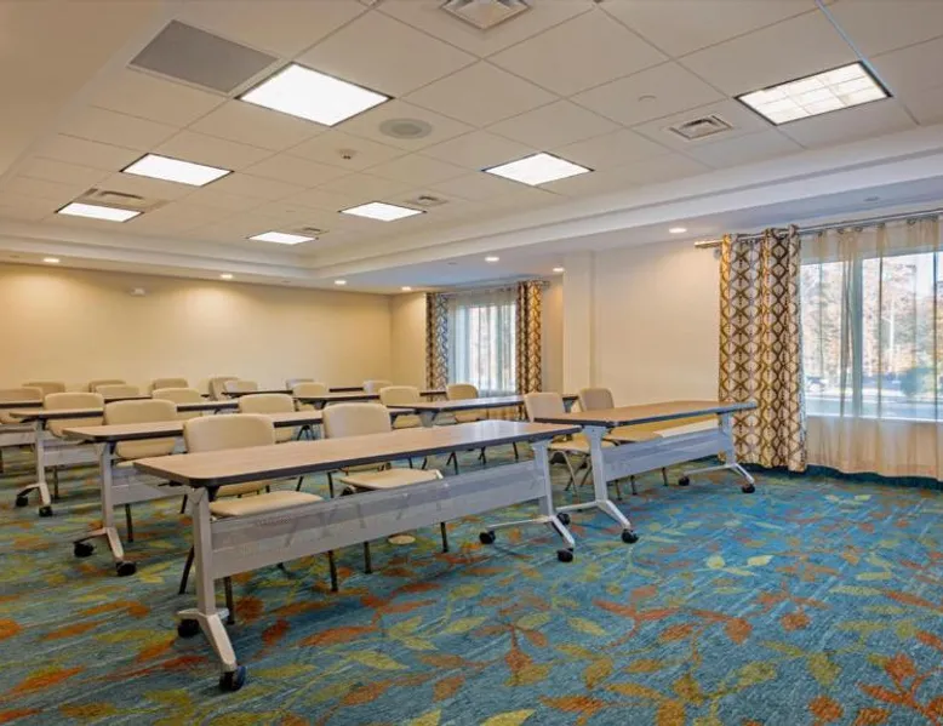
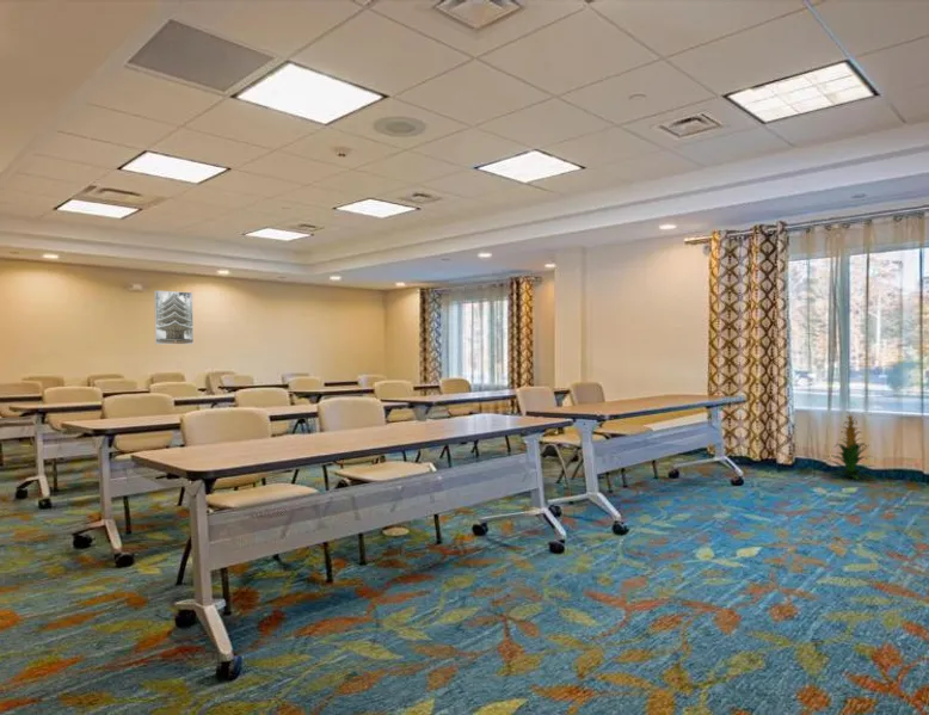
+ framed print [154,289,195,345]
+ indoor plant [825,411,878,481]
